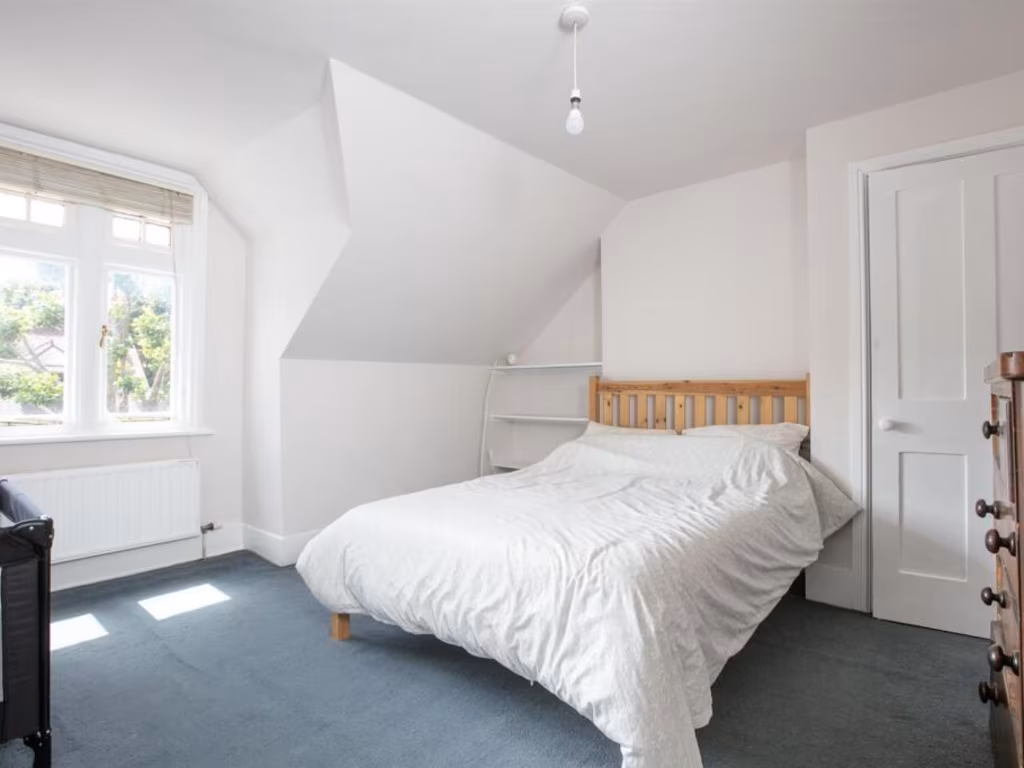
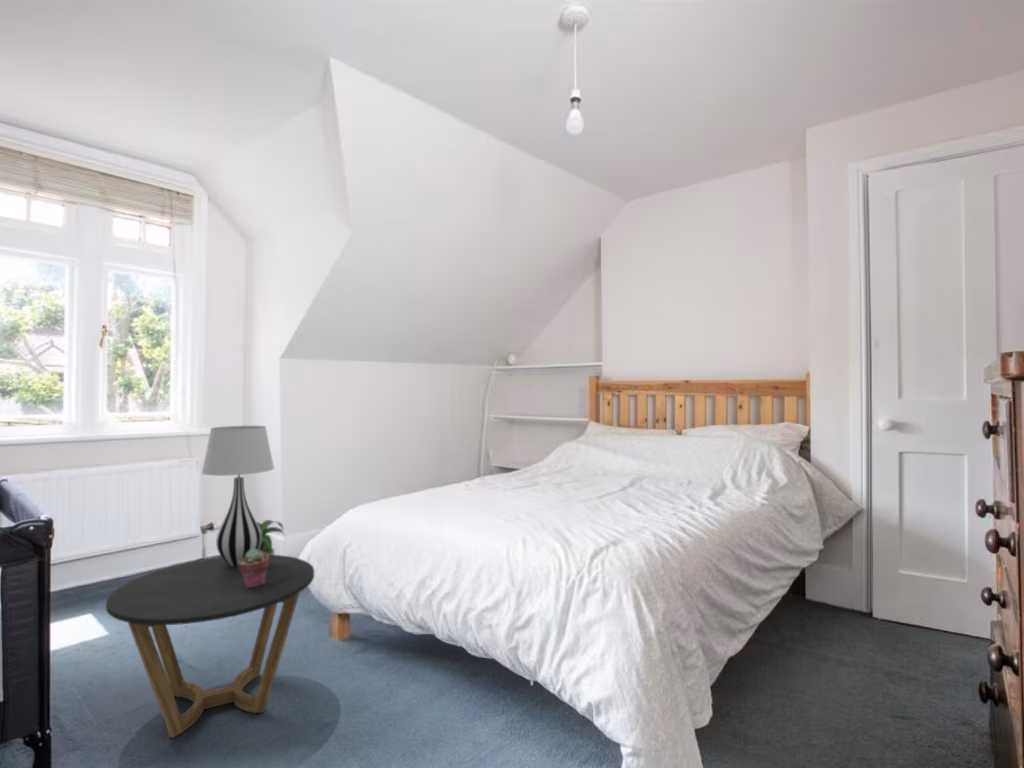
+ table lamp [201,425,275,567]
+ potted succulent [238,549,269,589]
+ side table [105,554,315,739]
+ potted plant [256,519,287,555]
